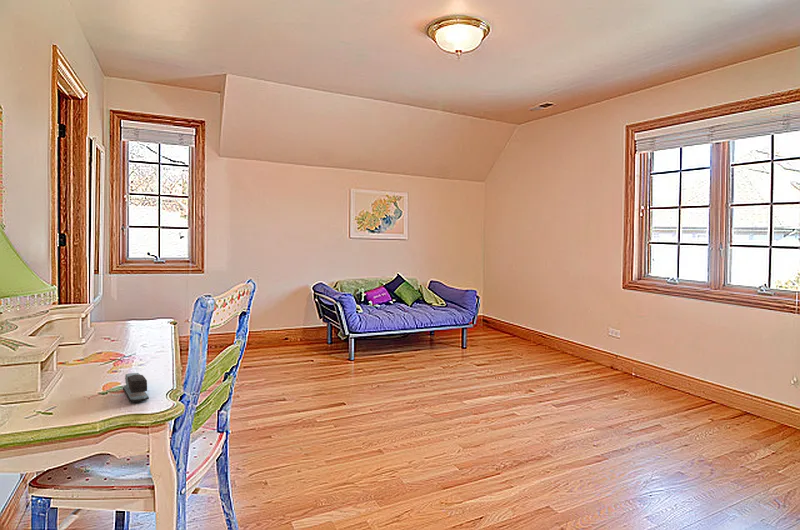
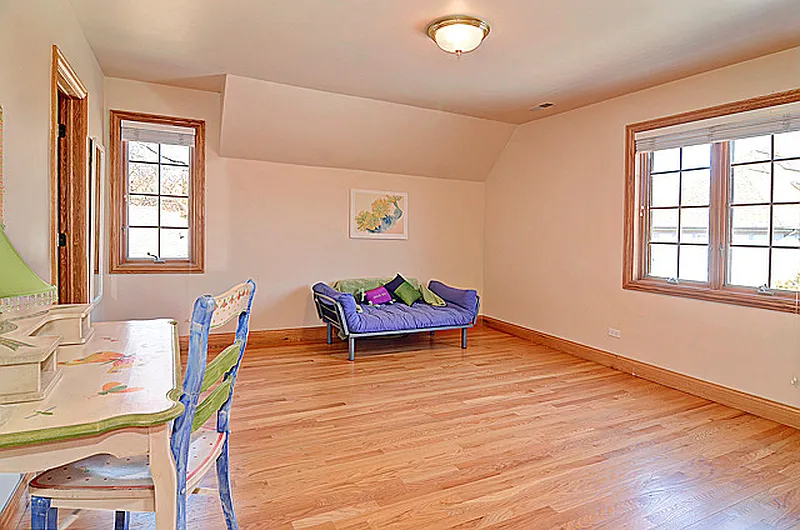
- stapler [122,372,150,403]
